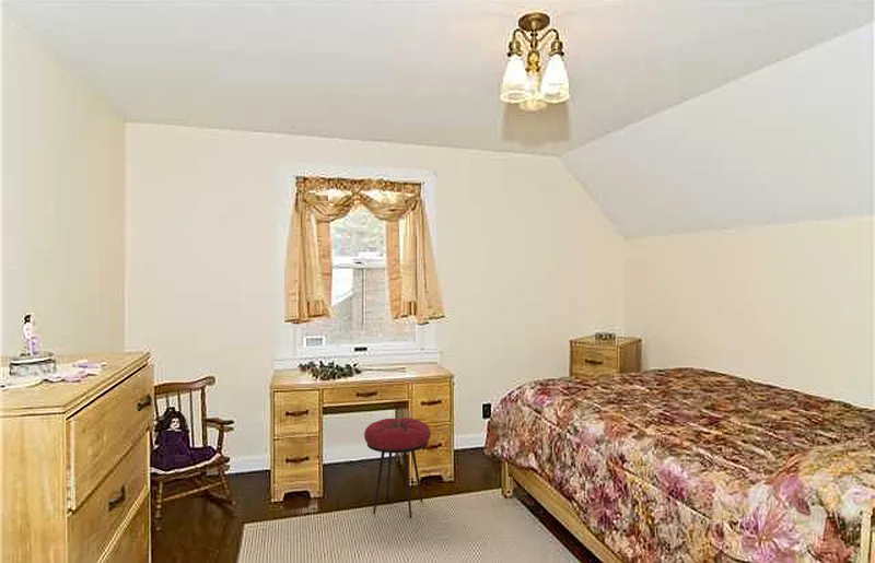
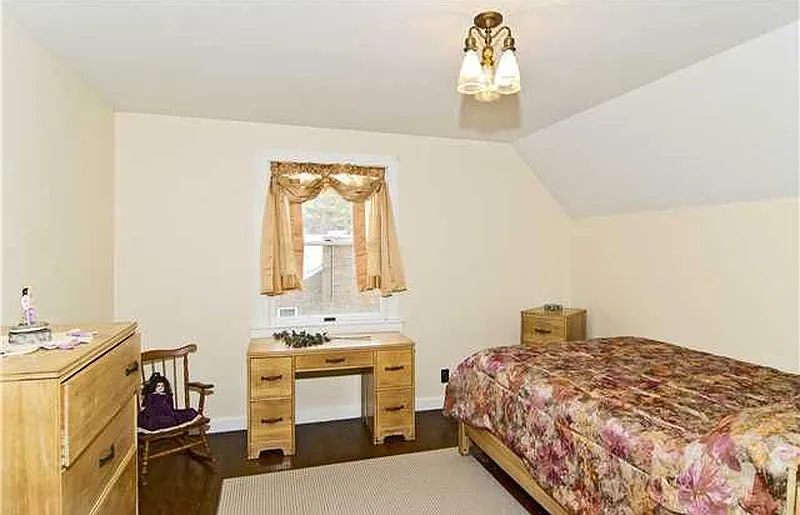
- stool [363,417,432,519]
